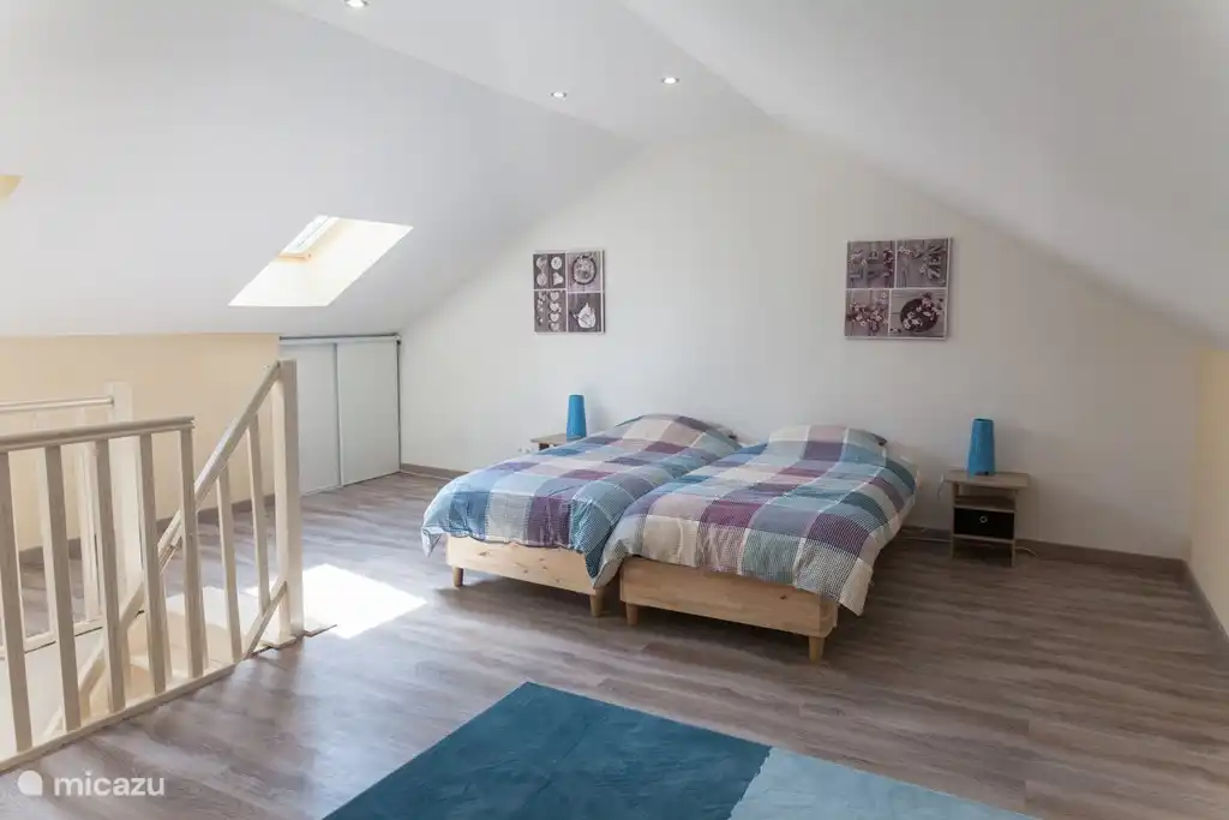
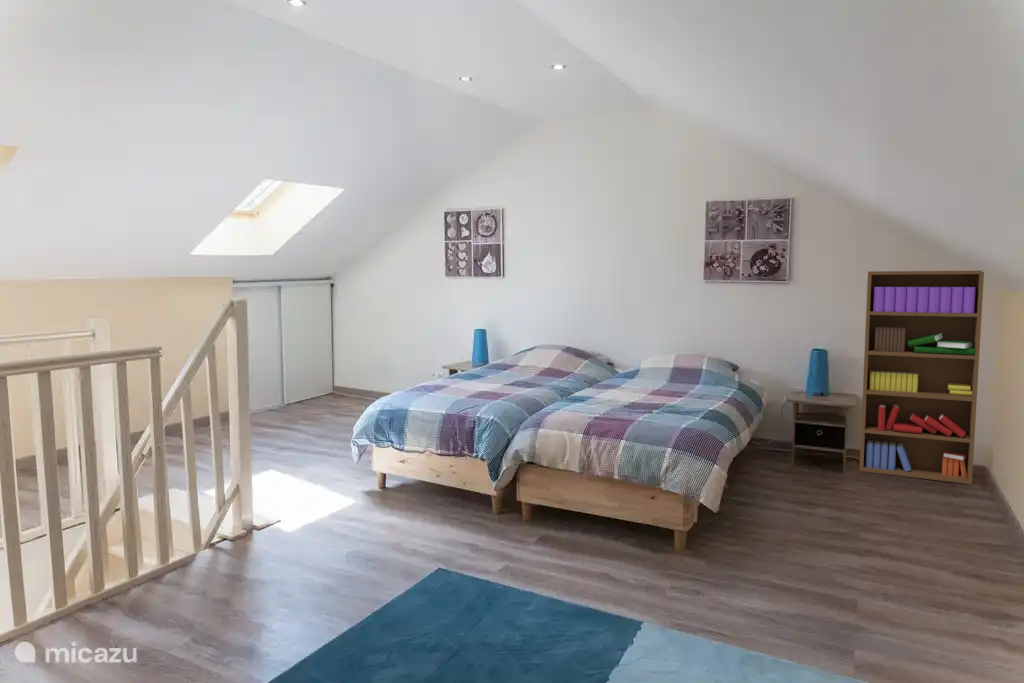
+ bookshelf [859,270,985,485]
